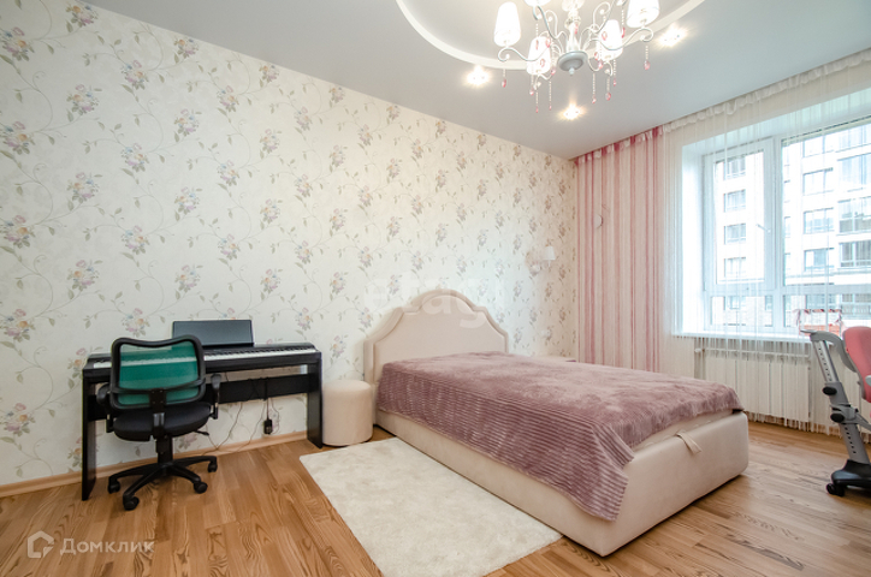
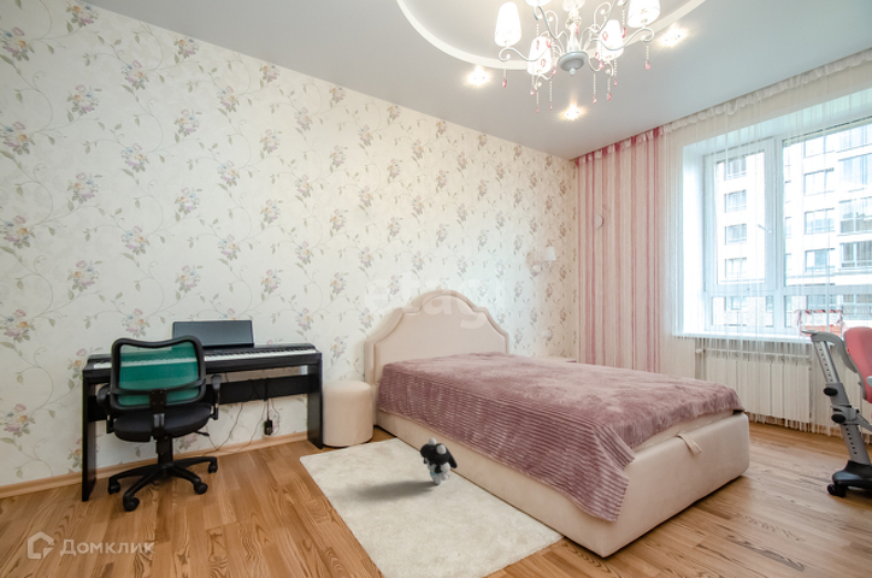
+ plush toy [419,437,459,485]
